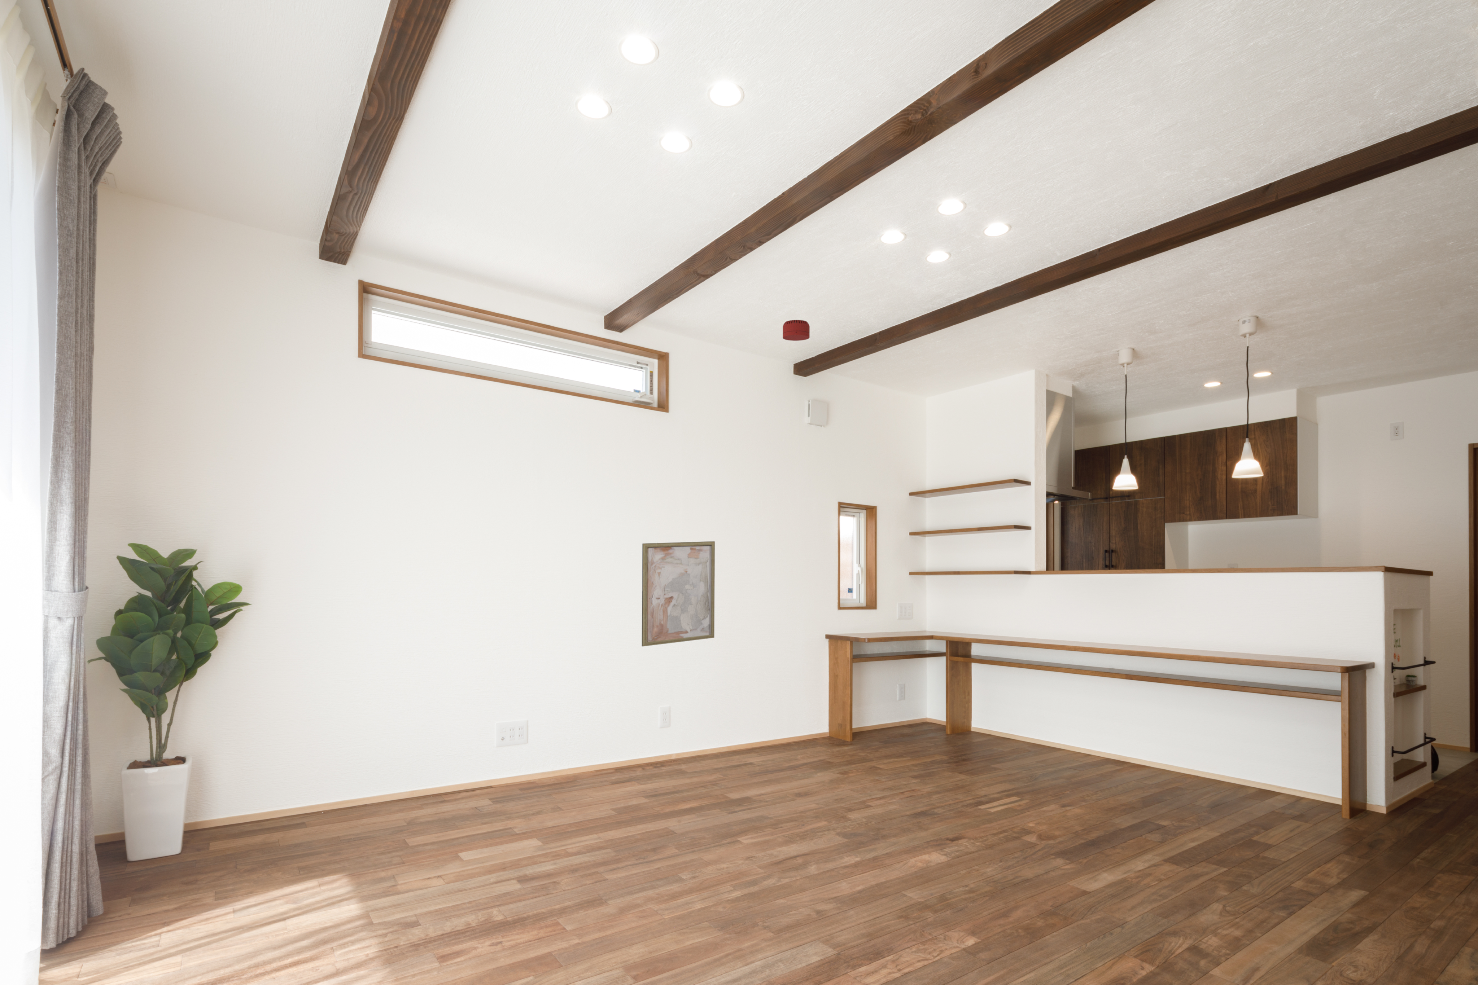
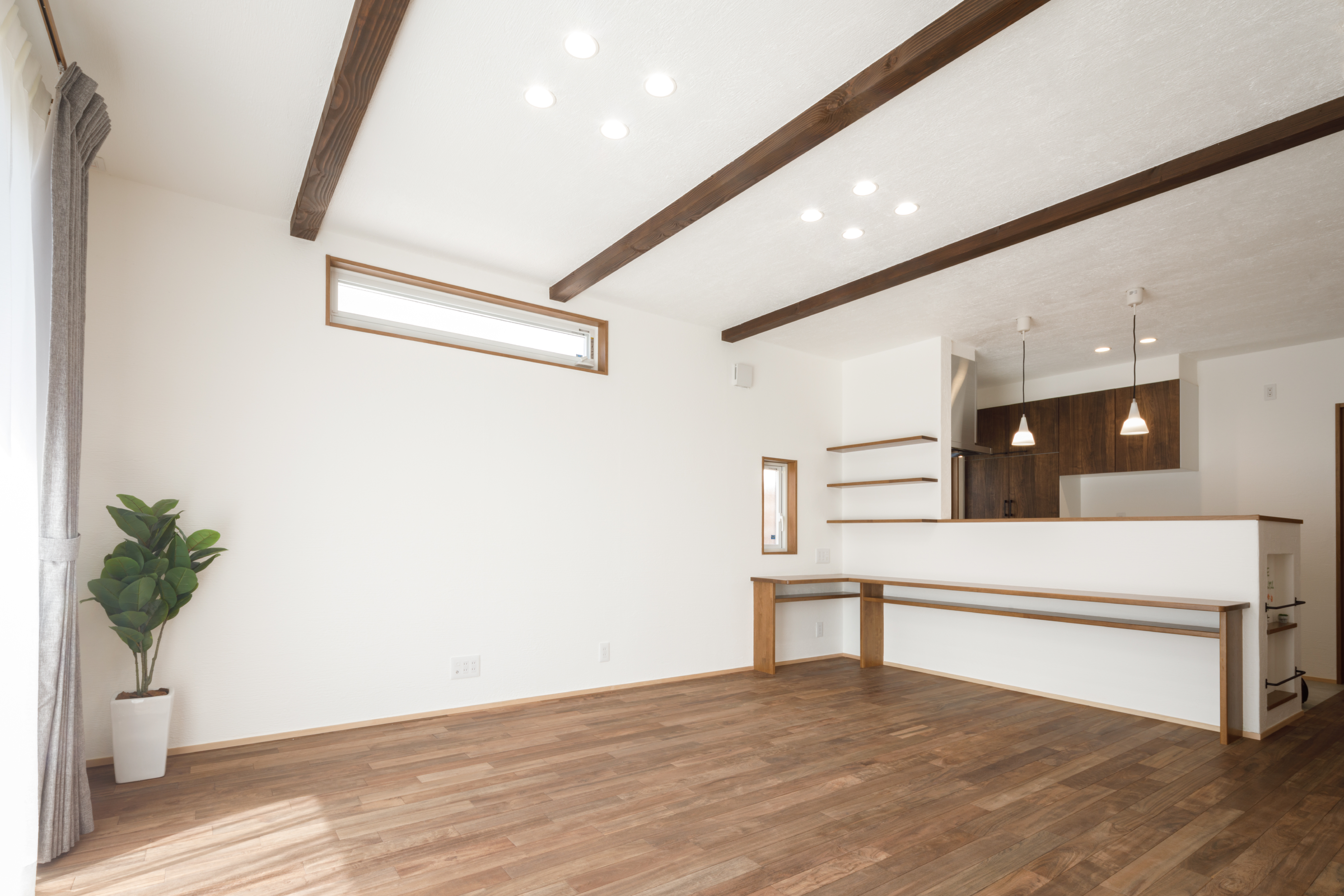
- wall art [641,541,715,648]
- smoke detector [782,320,810,341]
